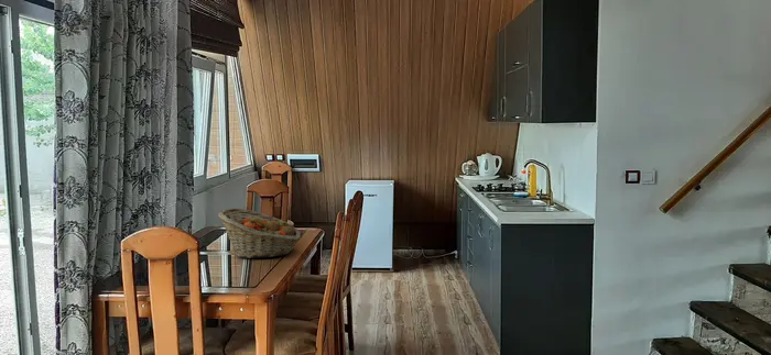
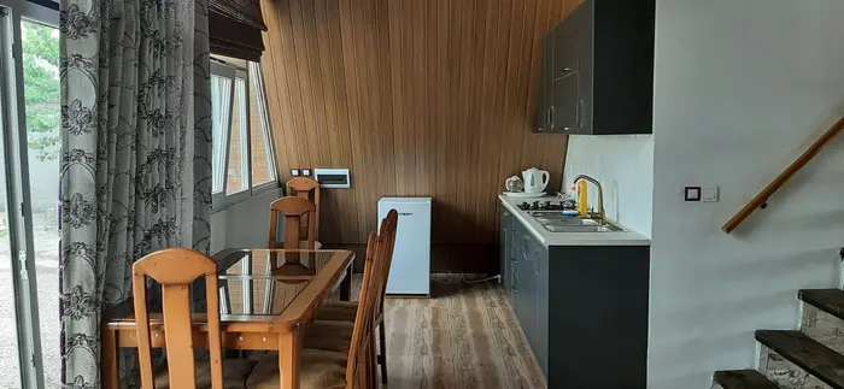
- fruit basket [217,208,301,259]
